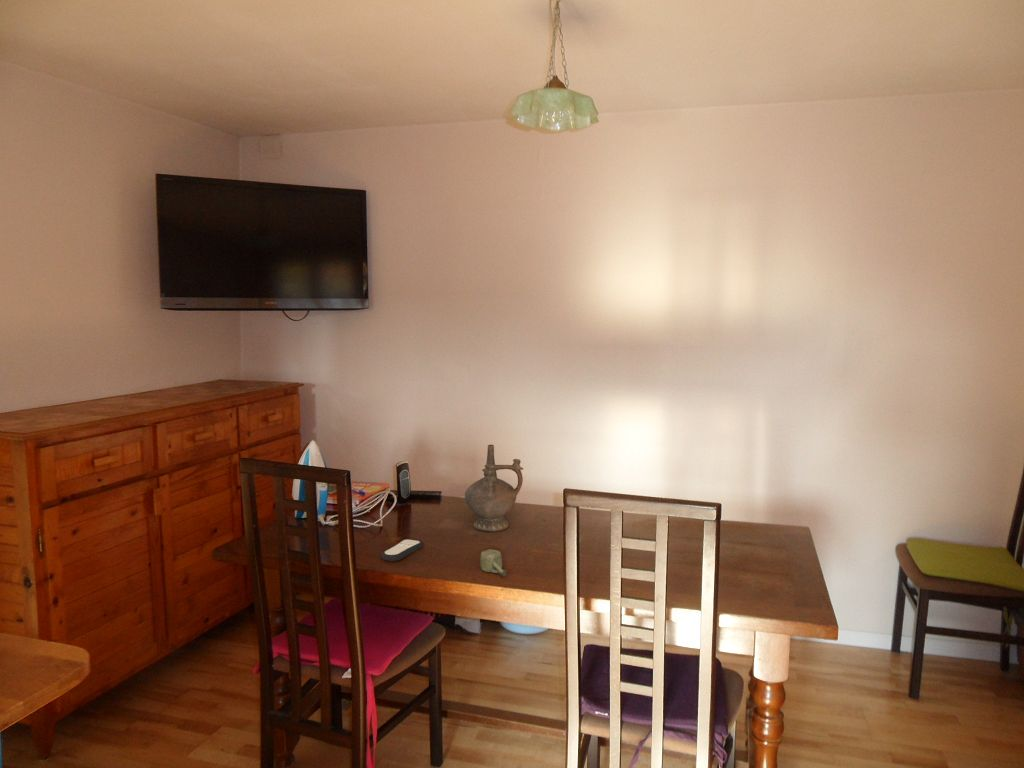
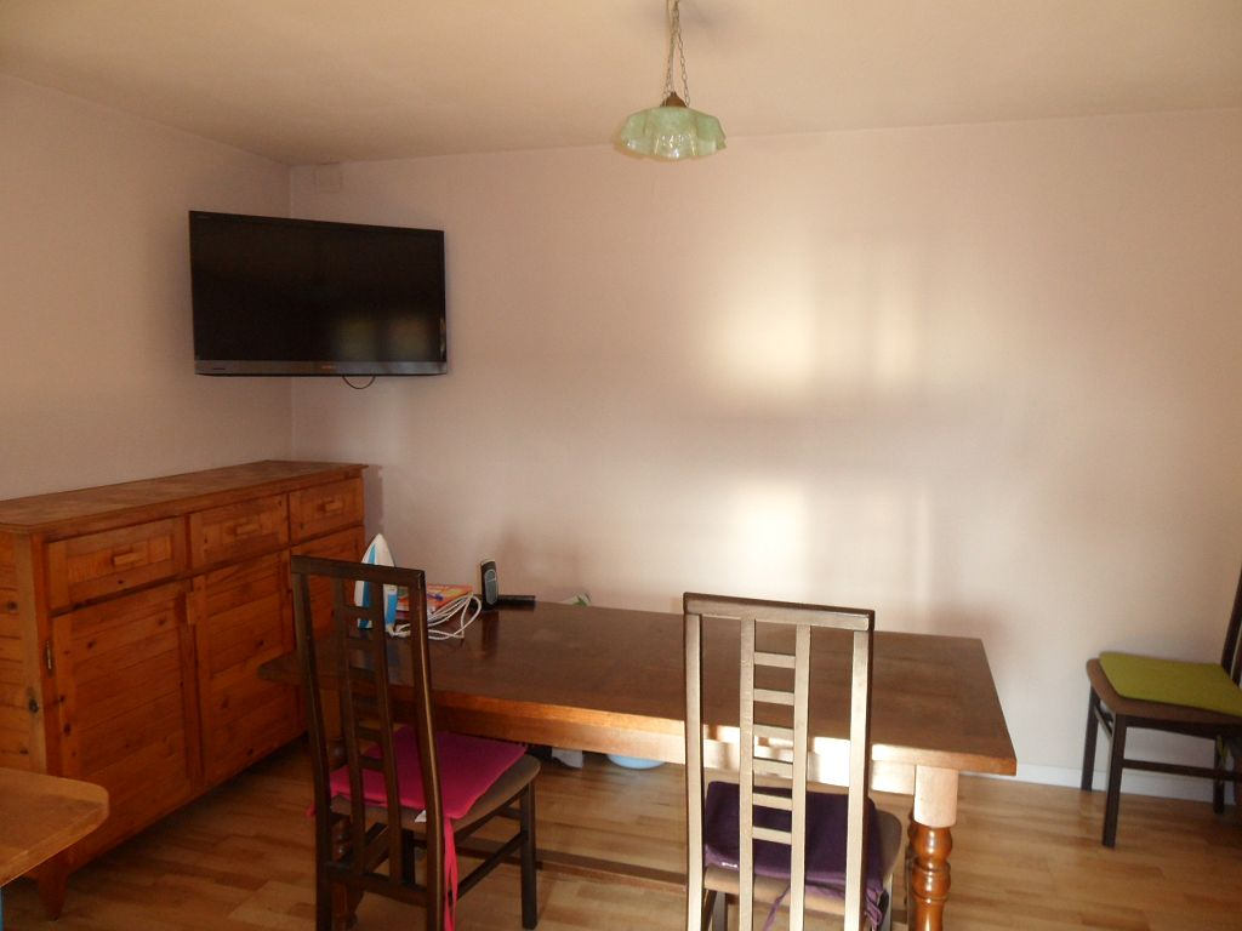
- remote control [380,538,424,562]
- ceremonial vessel [464,444,524,532]
- cup [479,548,508,578]
